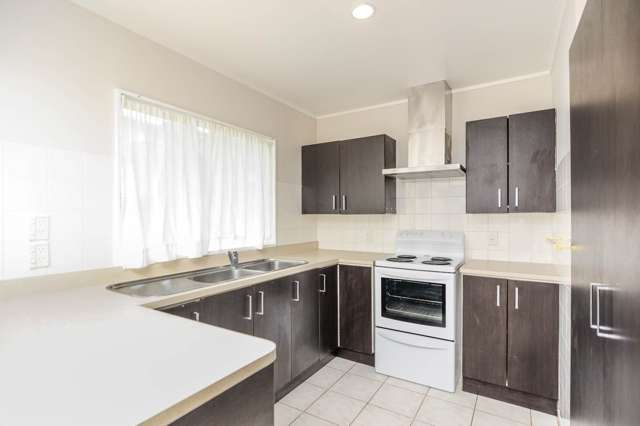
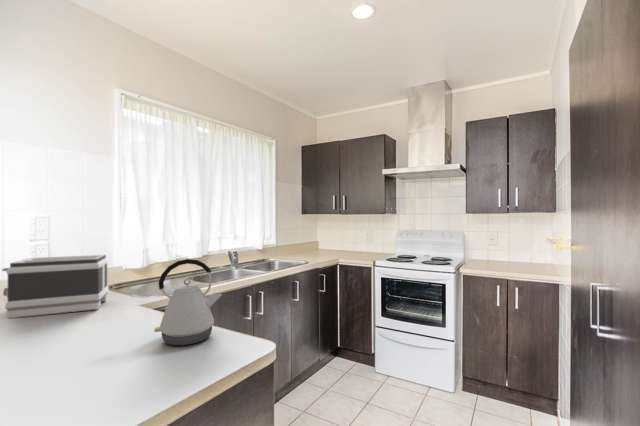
+ toaster [1,254,110,319]
+ kettle [153,258,222,346]
